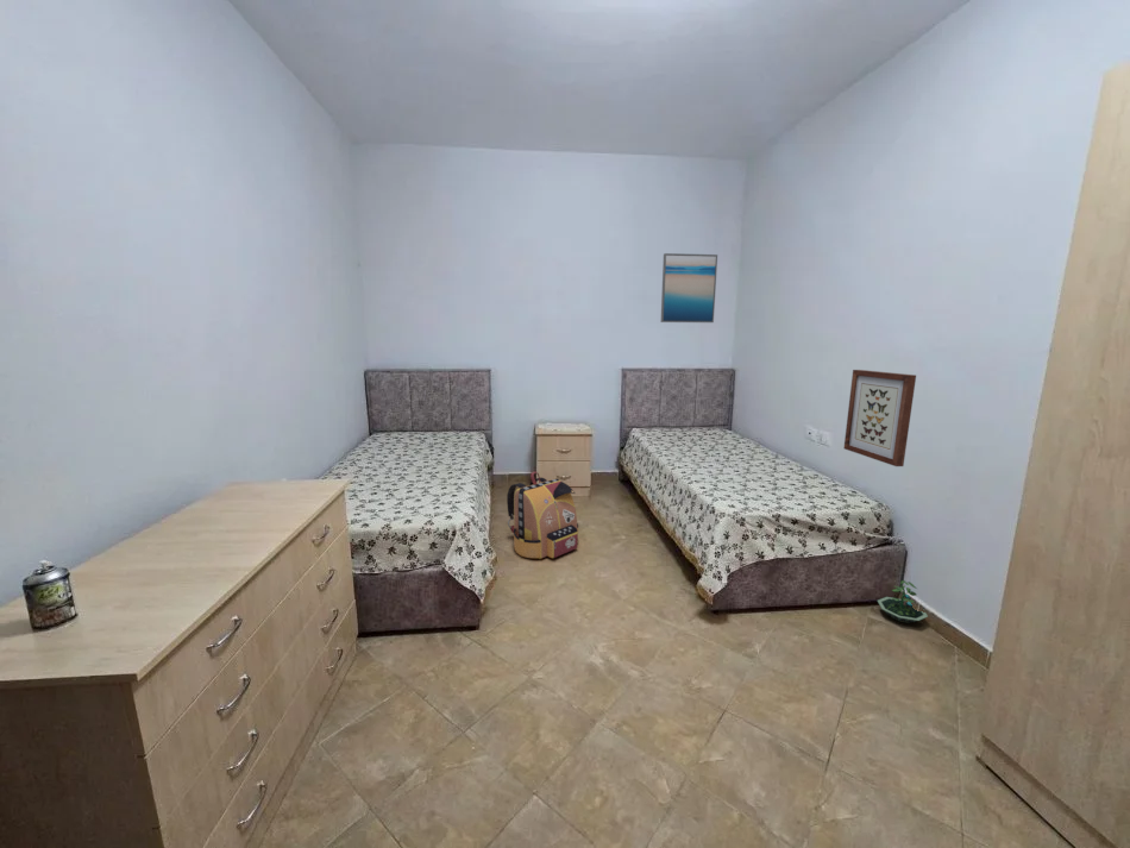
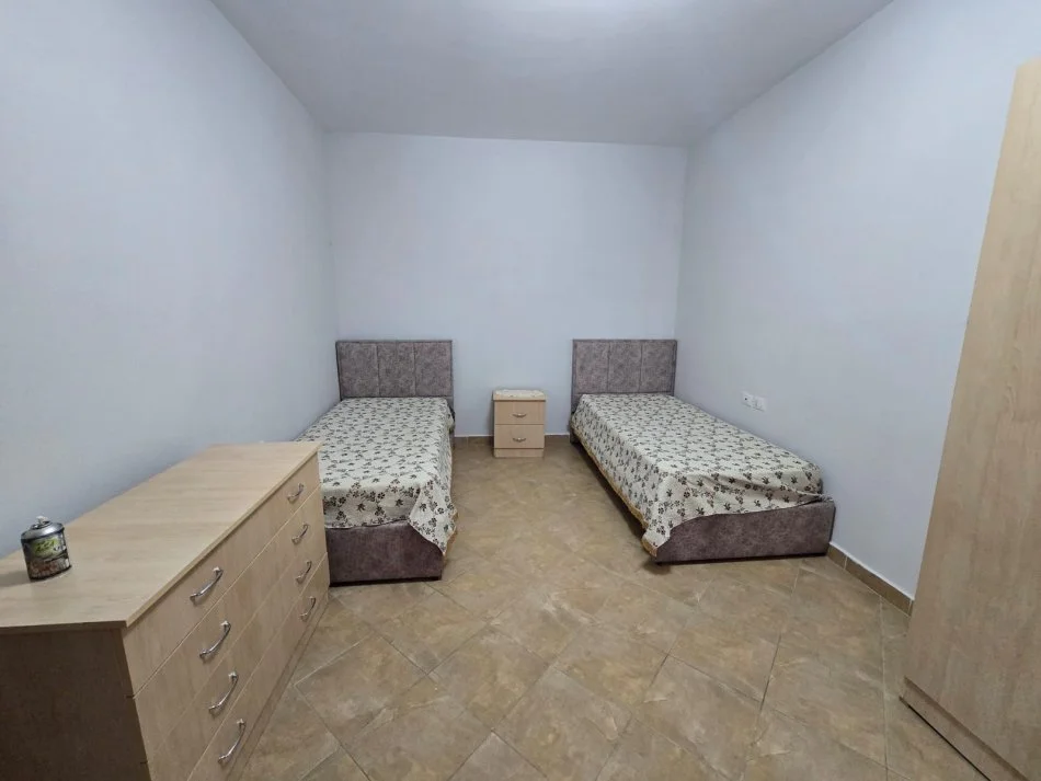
- backpack [506,471,579,560]
- wall art [660,252,718,324]
- wall art [843,369,917,467]
- terrarium [877,579,929,624]
